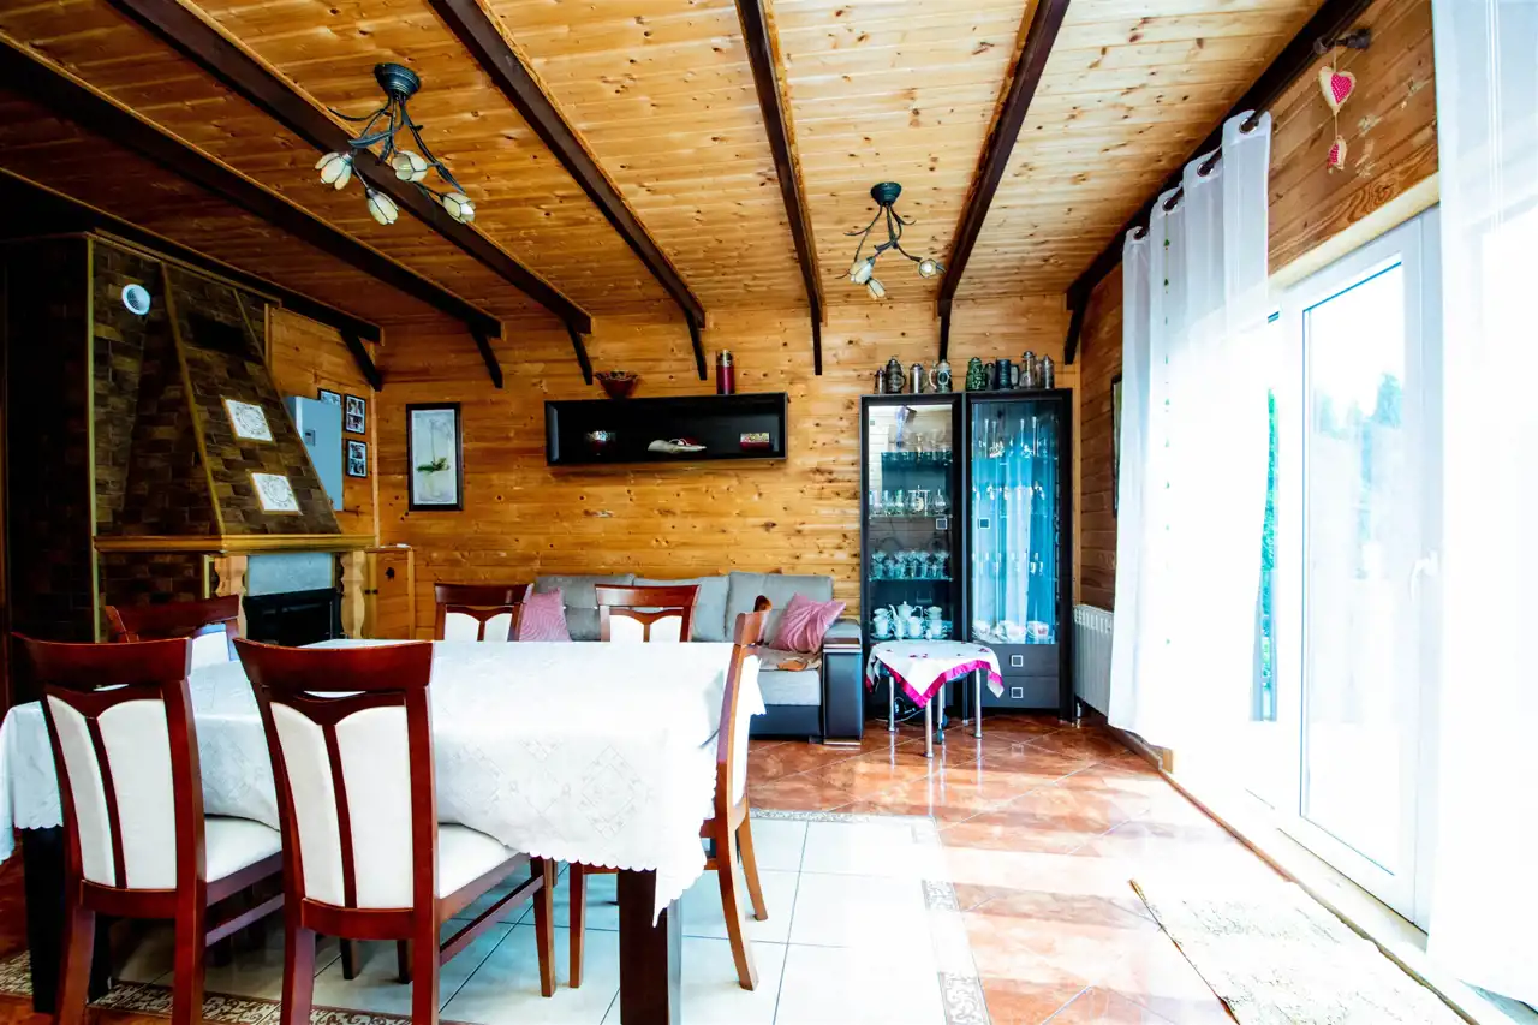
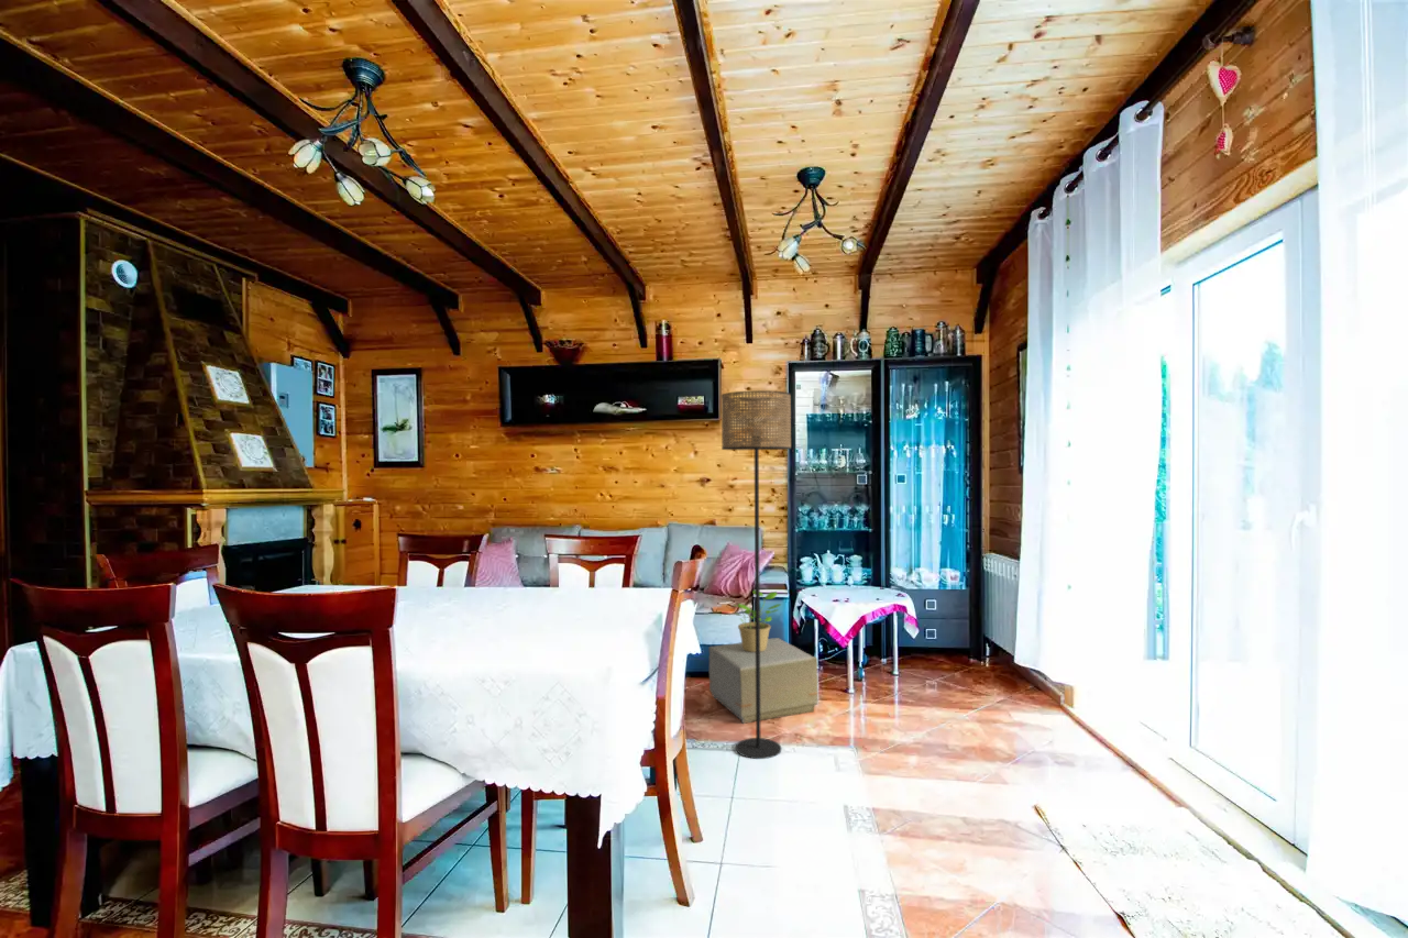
+ cardboard box [707,637,820,725]
+ floor lamp [721,389,792,760]
+ potted plant [733,589,783,652]
